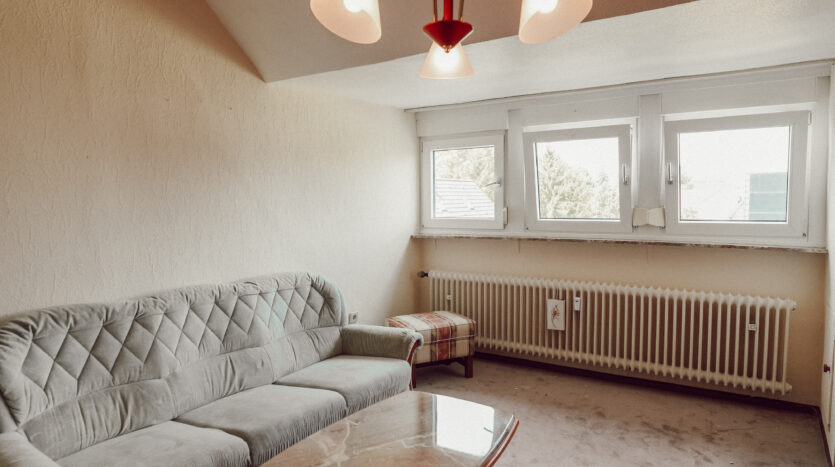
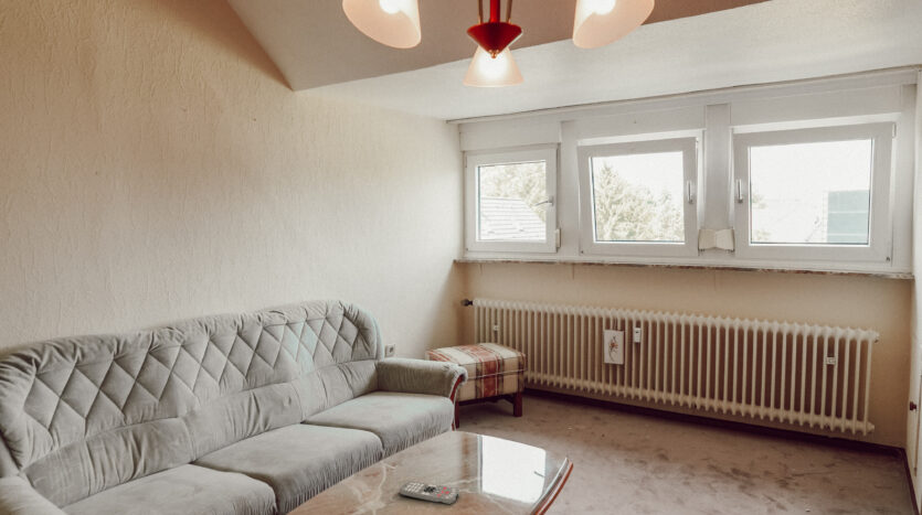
+ remote control [399,481,460,506]
